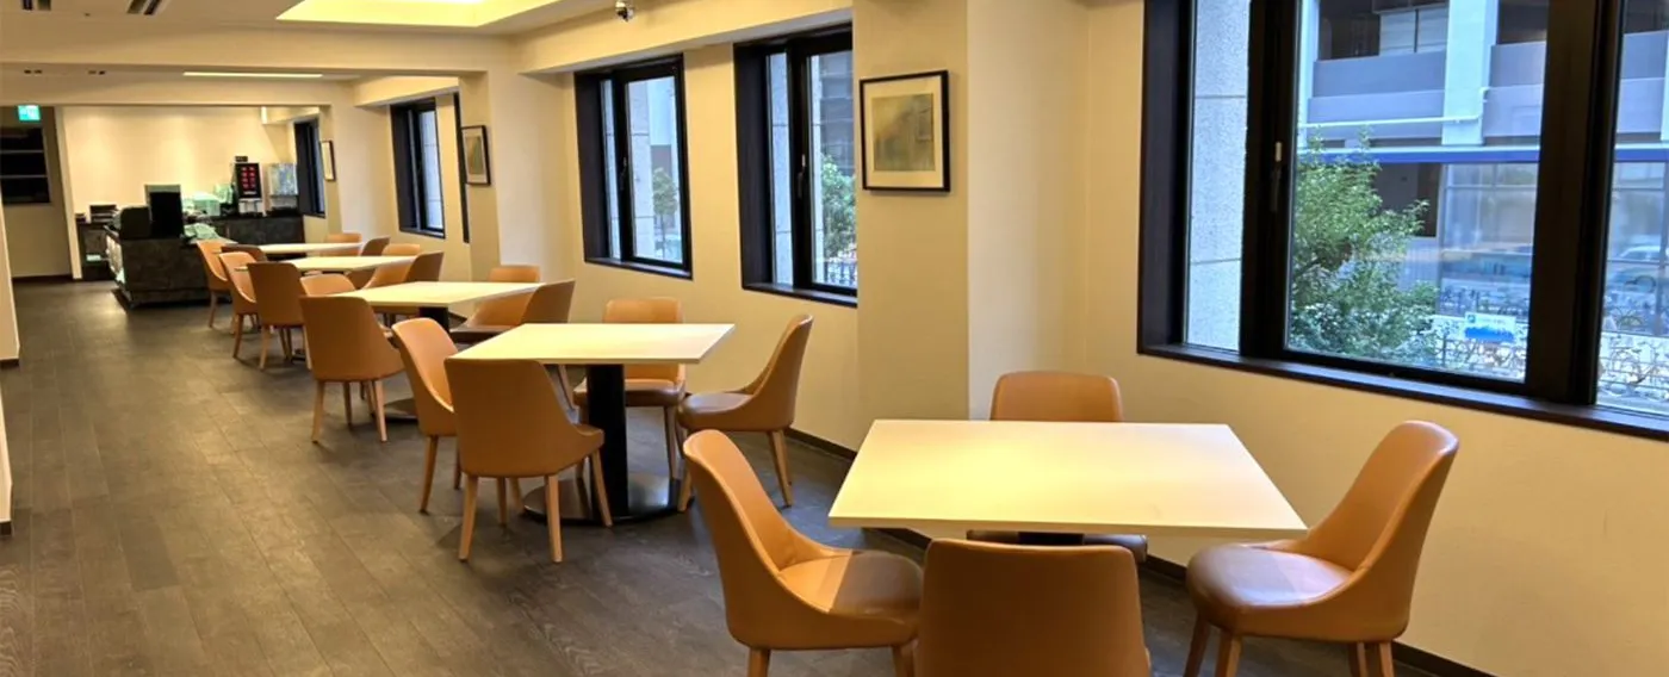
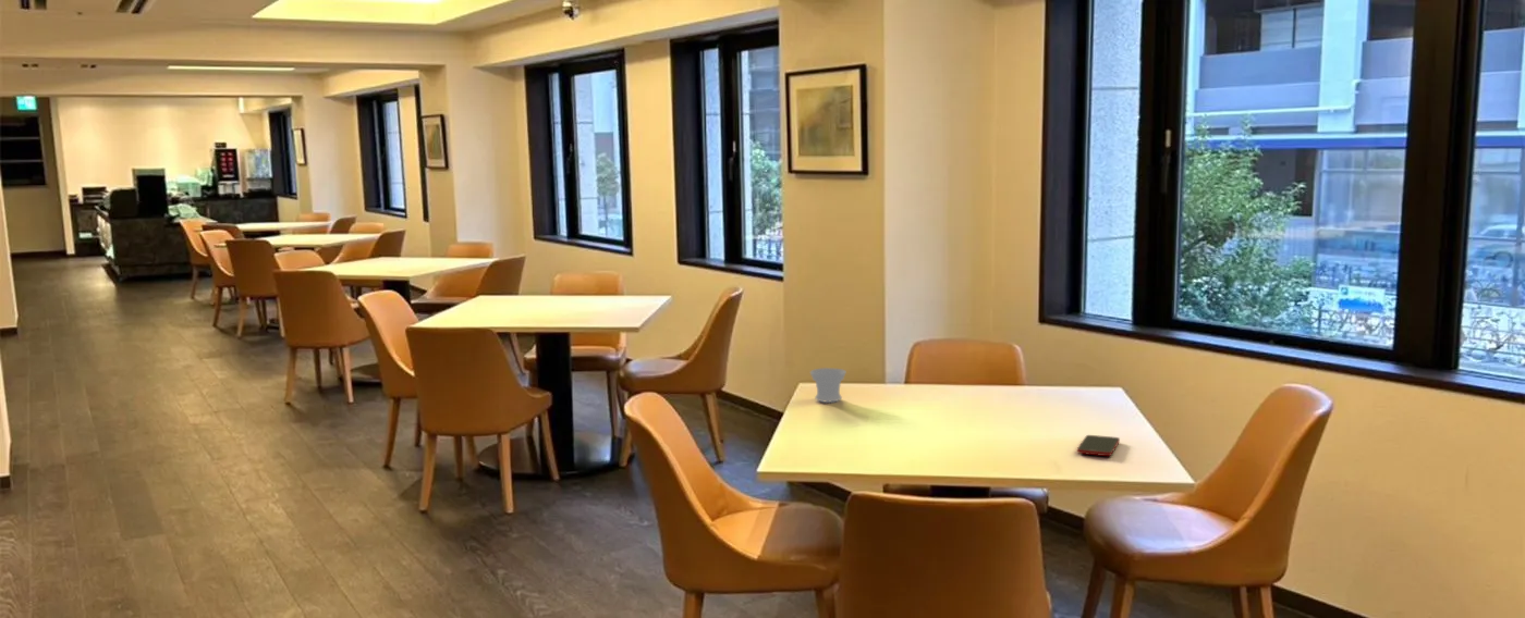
+ cell phone [1076,434,1121,457]
+ cup [809,367,847,404]
